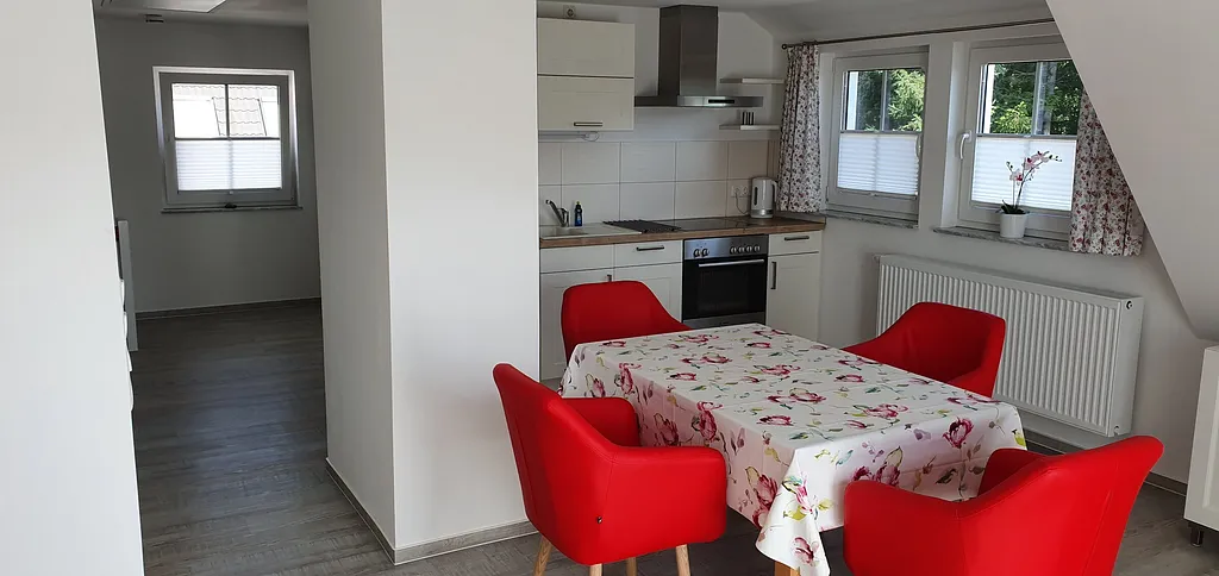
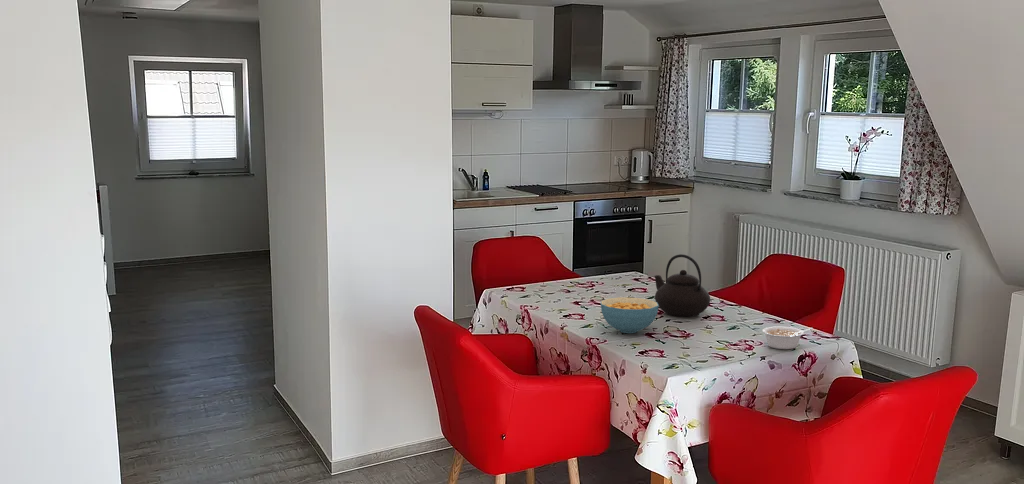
+ legume [761,326,813,350]
+ teapot [654,253,711,318]
+ cereal bowl [600,296,659,334]
